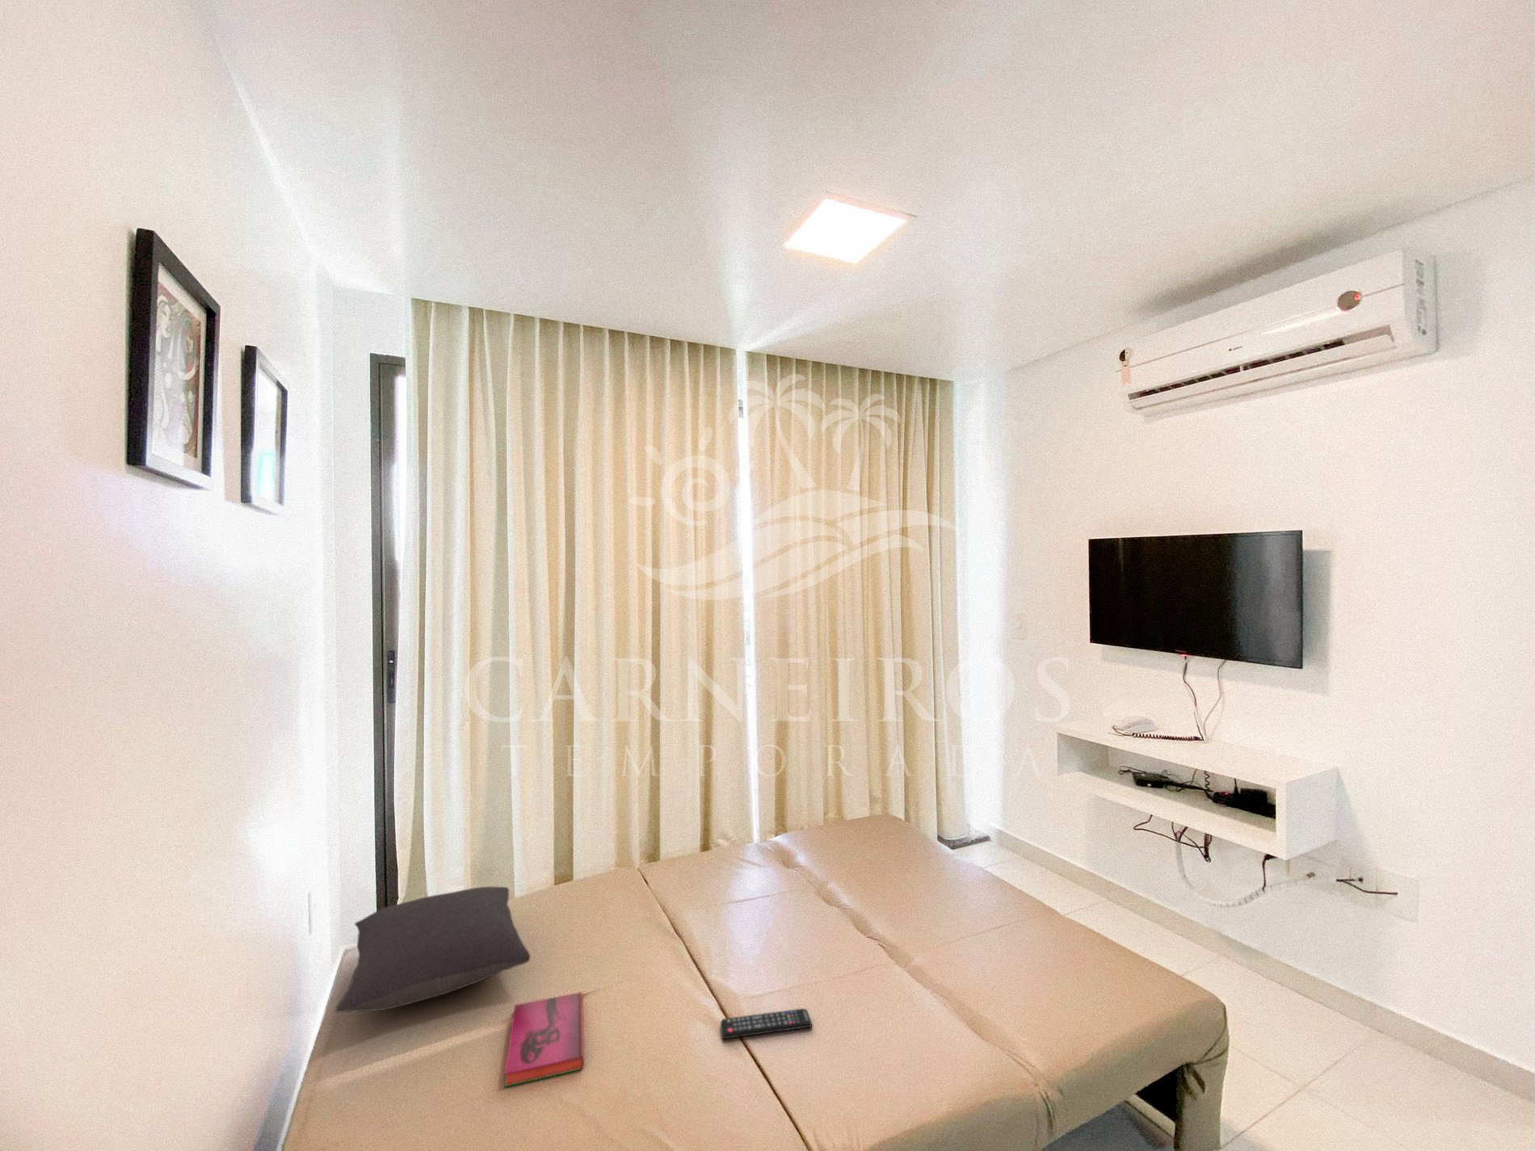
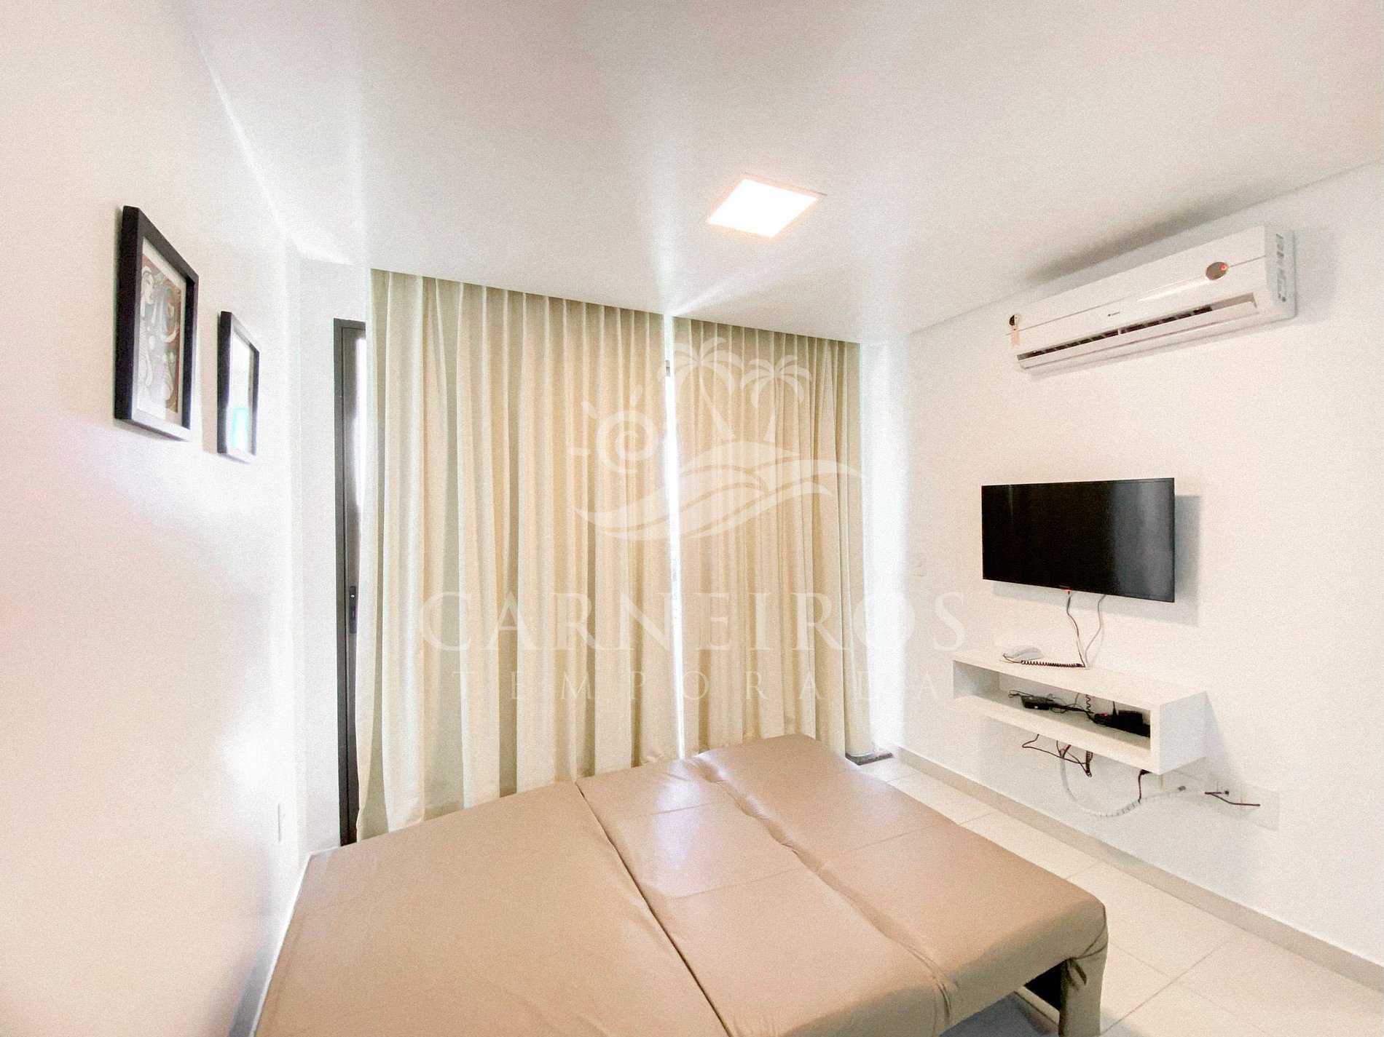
- hardback book [503,991,585,1088]
- pillow [335,886,531,1013]
- remote control [720,1008,812,1040]
